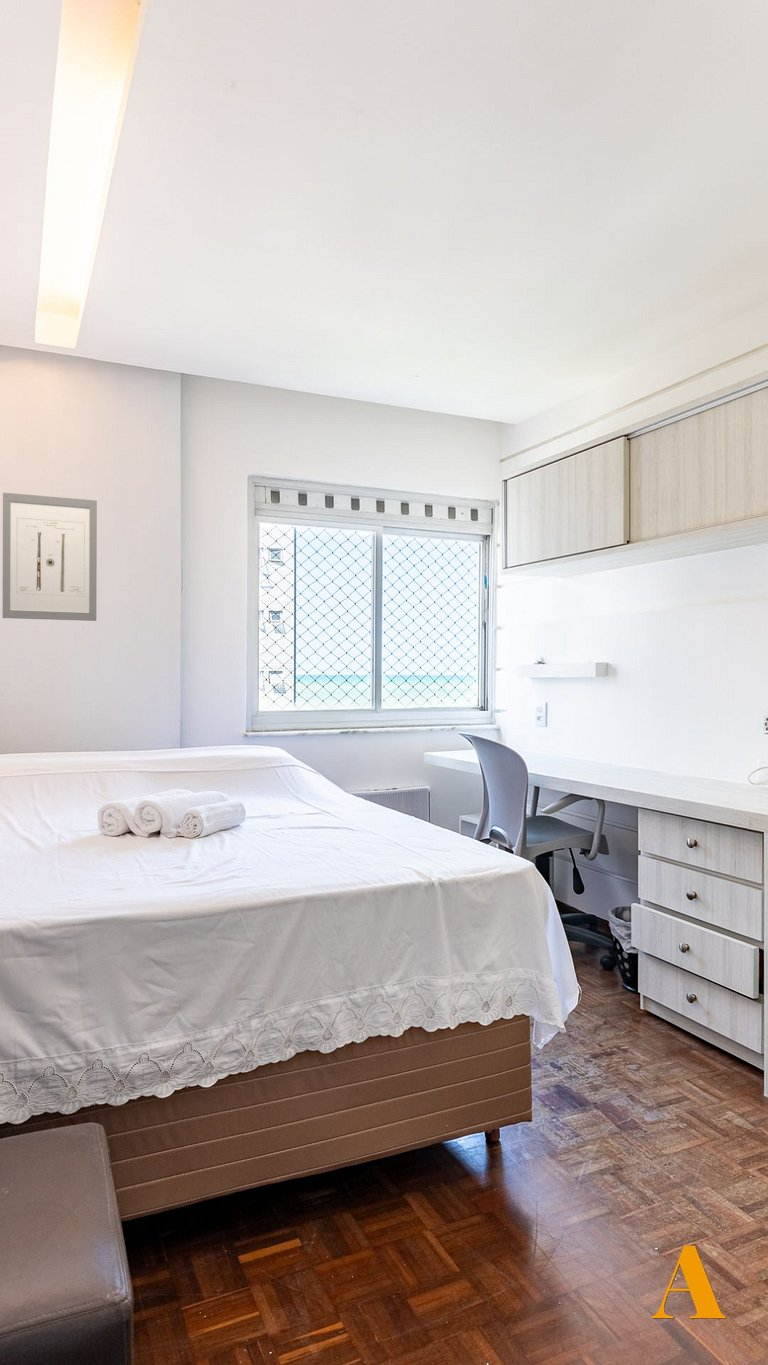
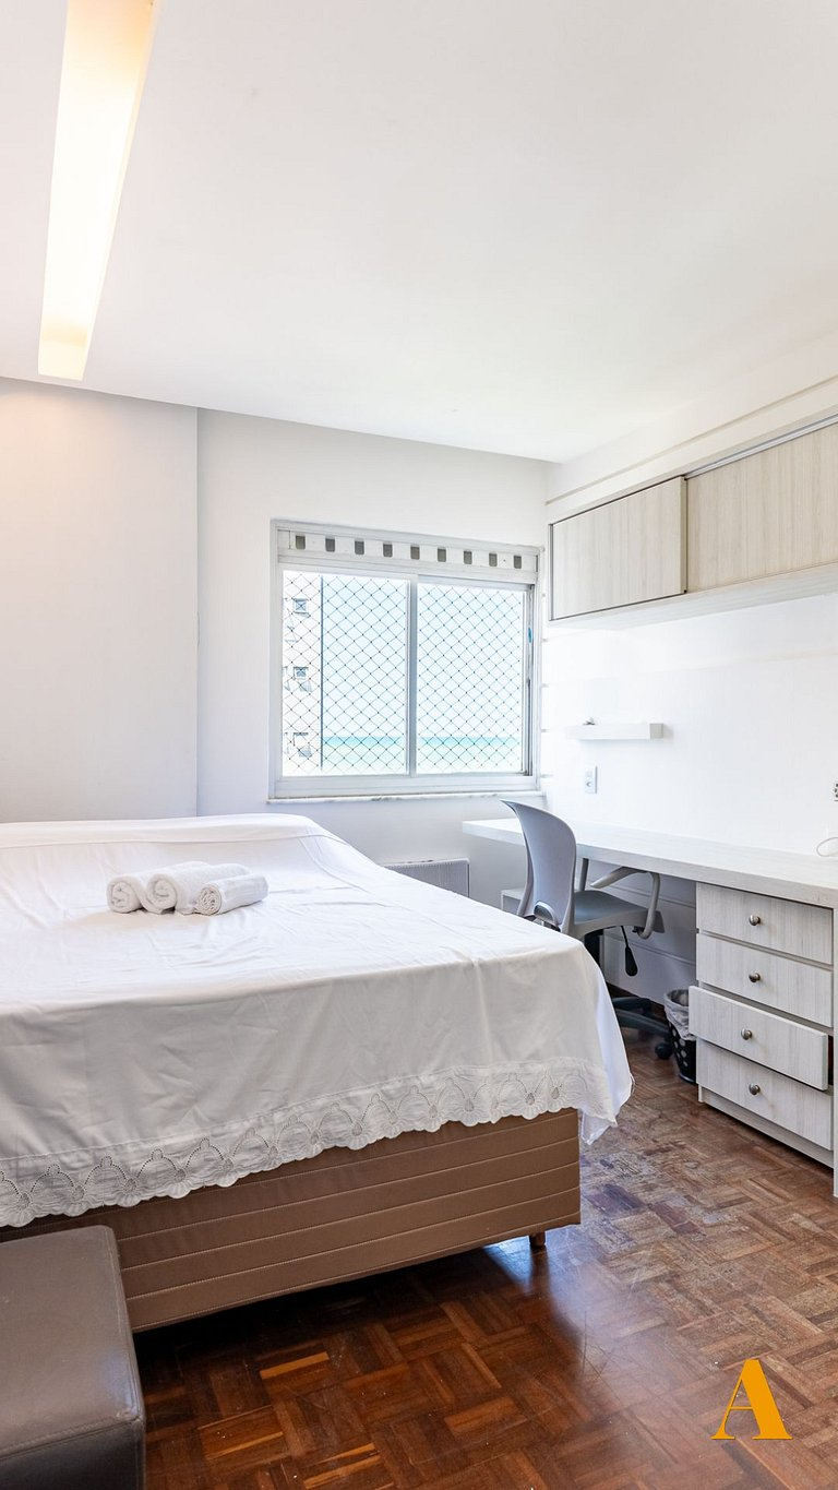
- wall art [2,492,98,622]
